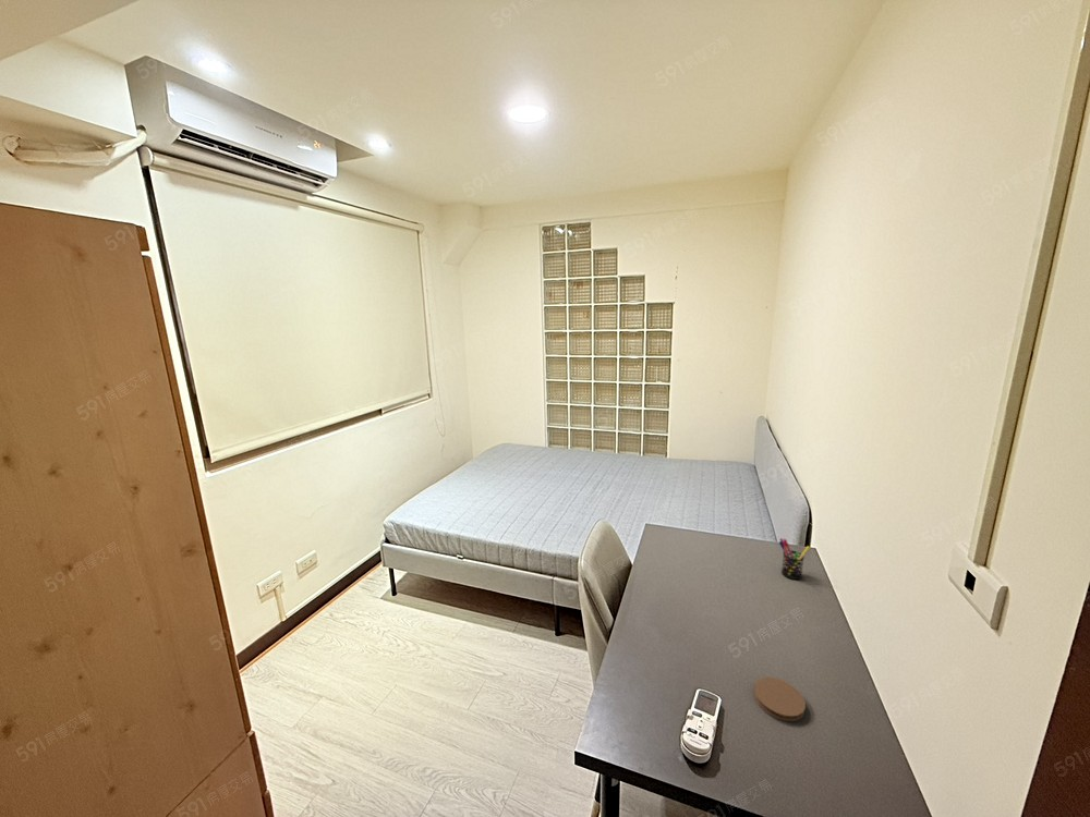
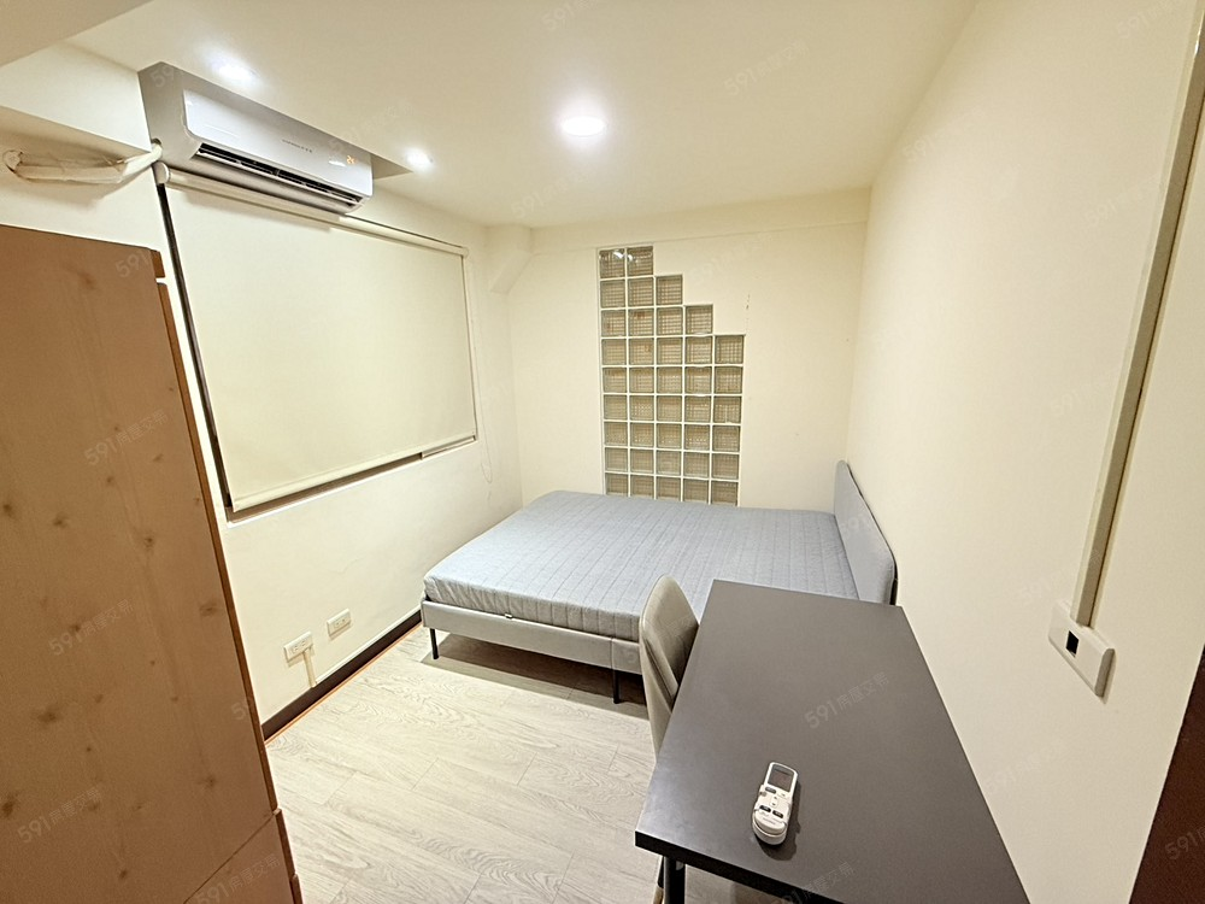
- pen holder [778,537,811,581]
- coaster [753,676,807,722]
